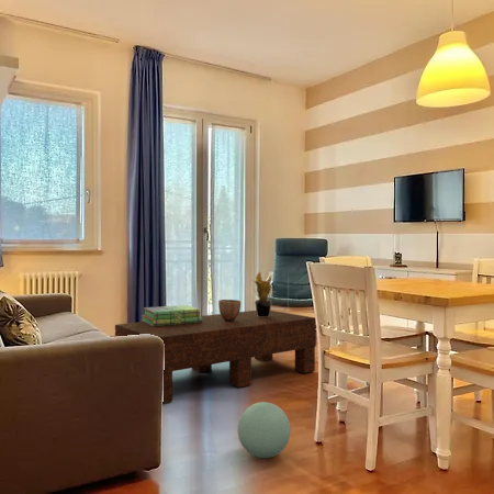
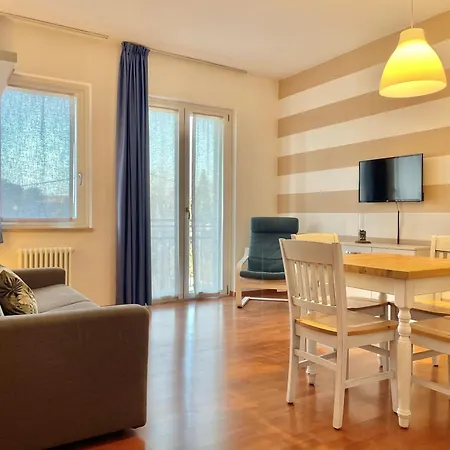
- stack of books [141,304,202,326]
- ball [237,401,291,459]
- coffee table [114,310,317,405]
- decorative bowl [217,299,242,321]
- potted plant [251,270,276,317]
